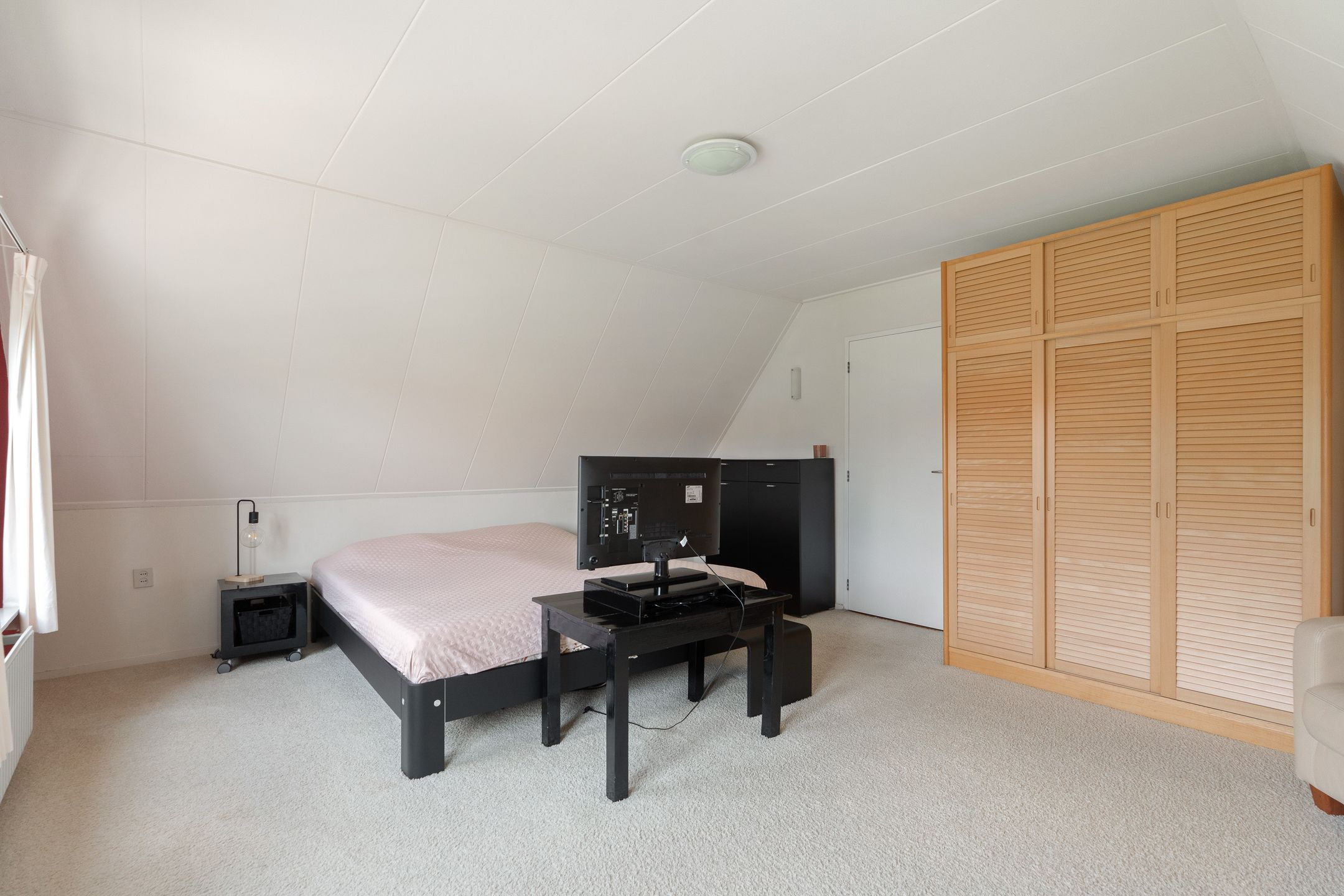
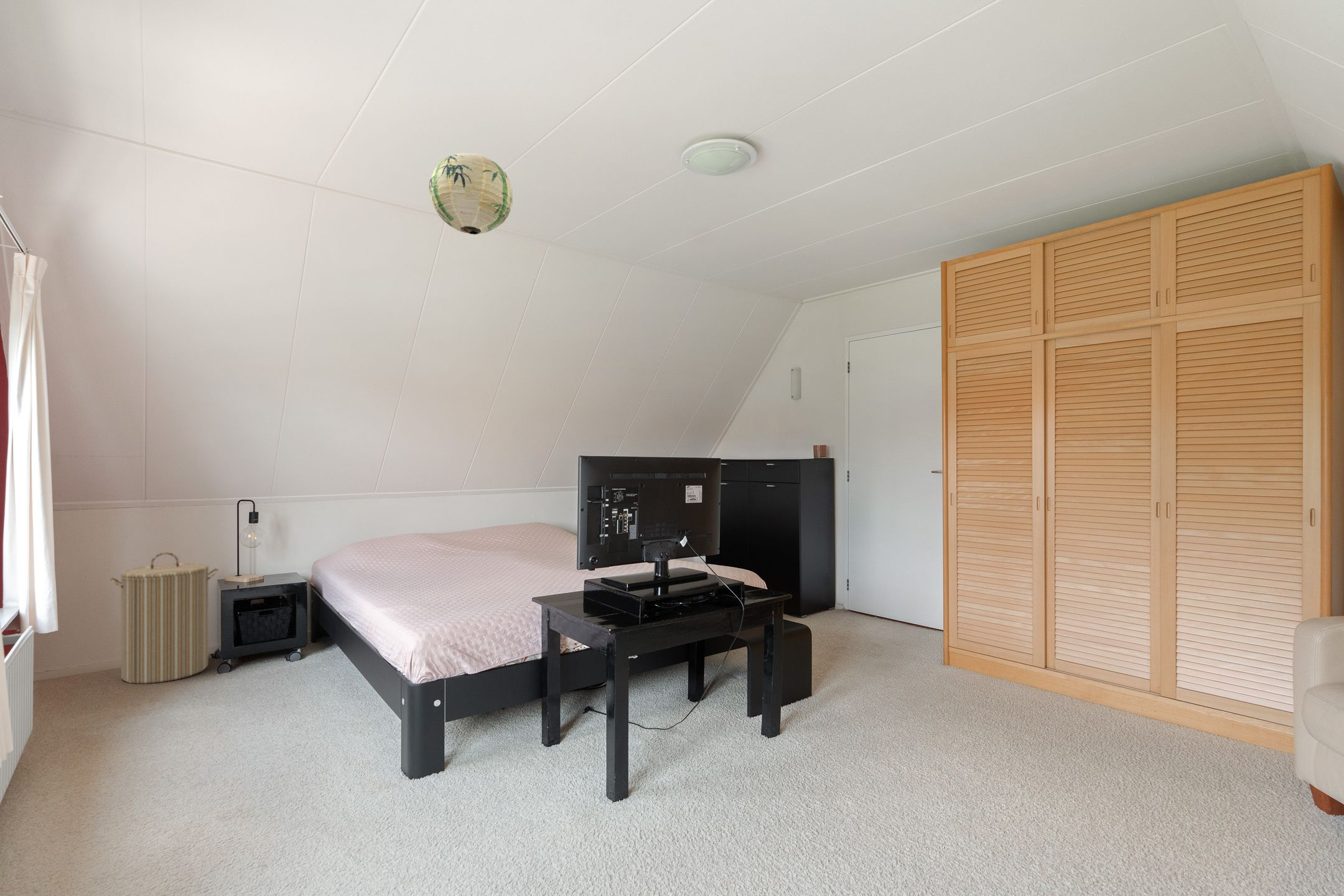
+ laundry hamper [109,552,219,684]
+ paper lantern [428,152,513,235]
